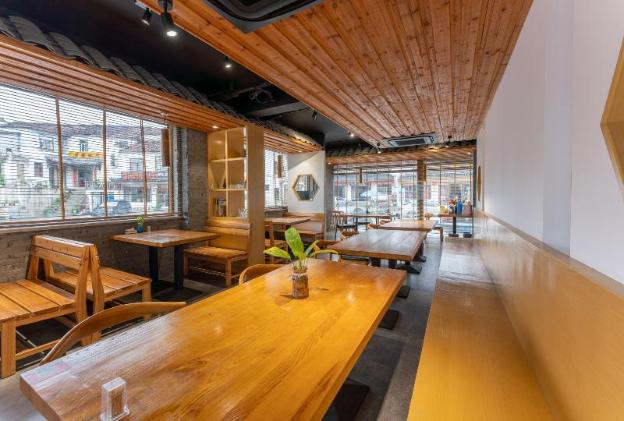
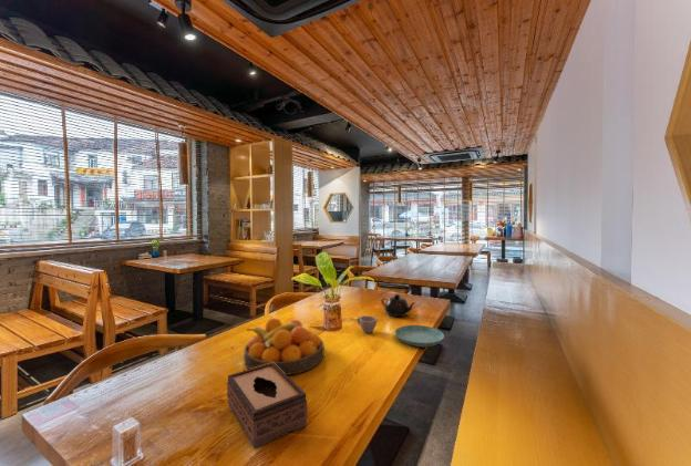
+ saucer [394,324,445,348]
+ cup [357,314,379,334]
+ fruit bowl [243,317,326,376]
+ teapot [380,293,416,318]
+ tissue box [226,362,308,449]
